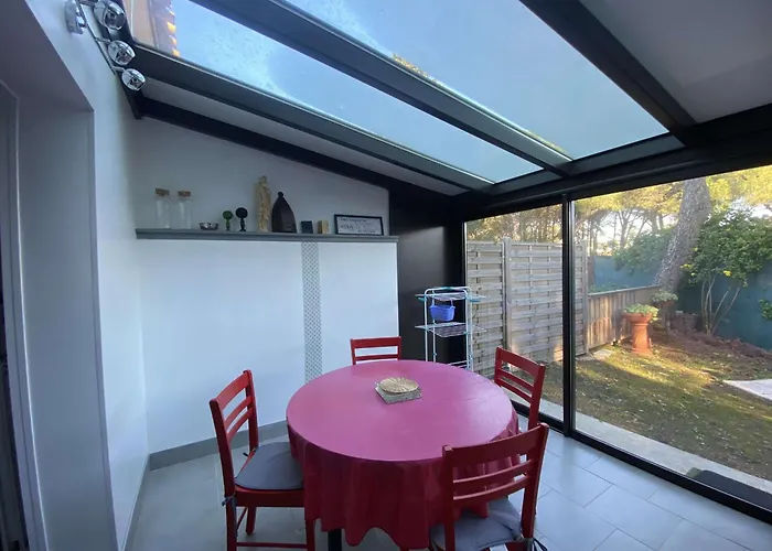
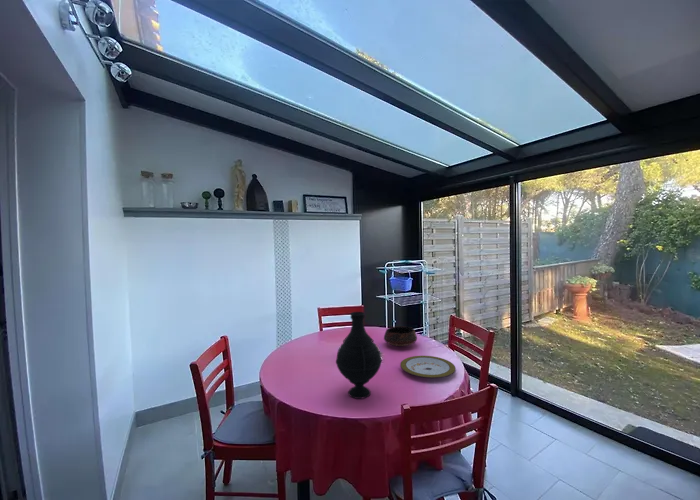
+ vase [335,311,383,400]
+ plate [399,355,457,379]
+ bowl [383,325,418,347]
